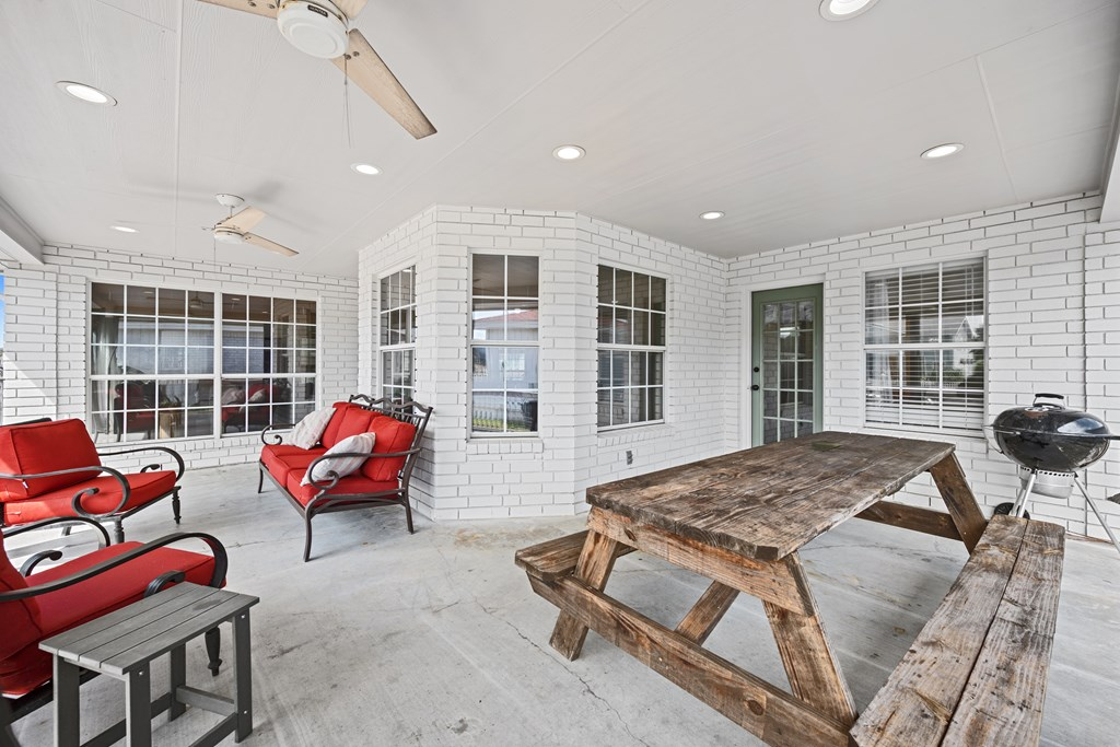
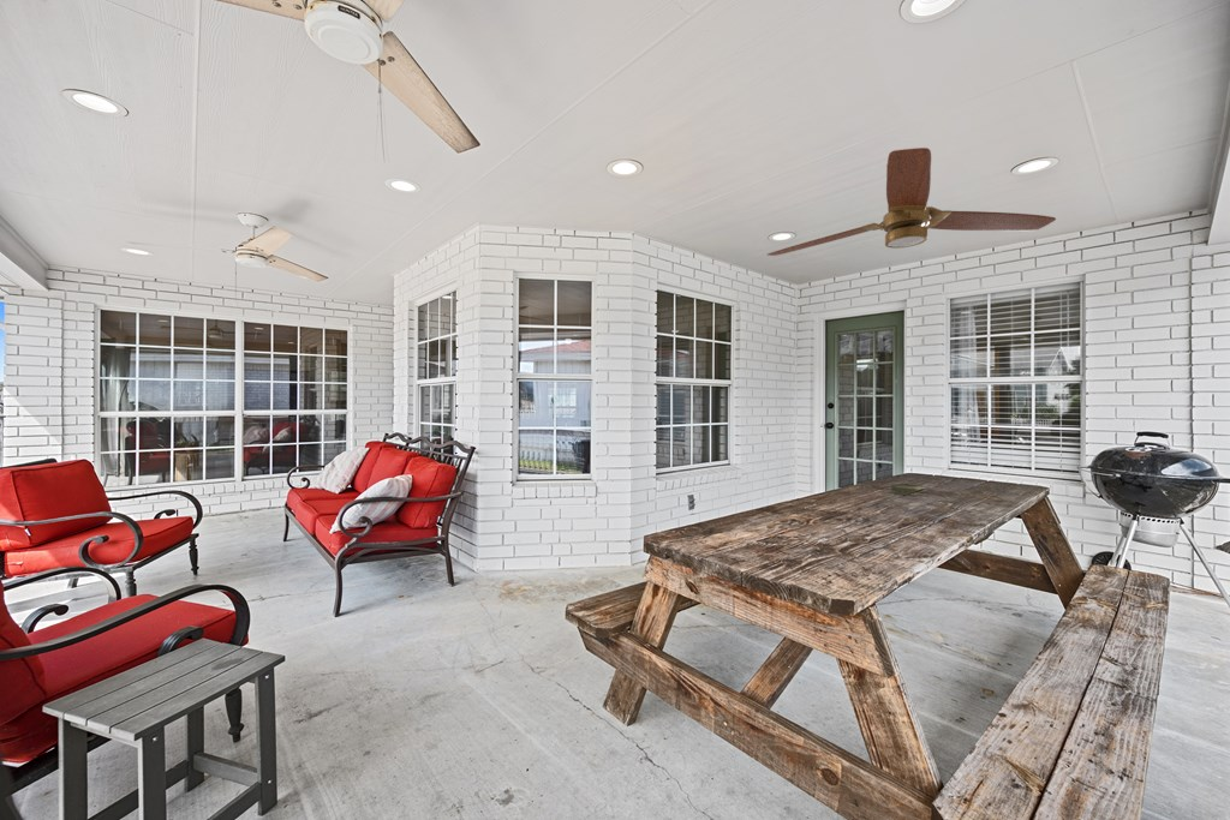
+ electric fan [766,146,1057,257]
